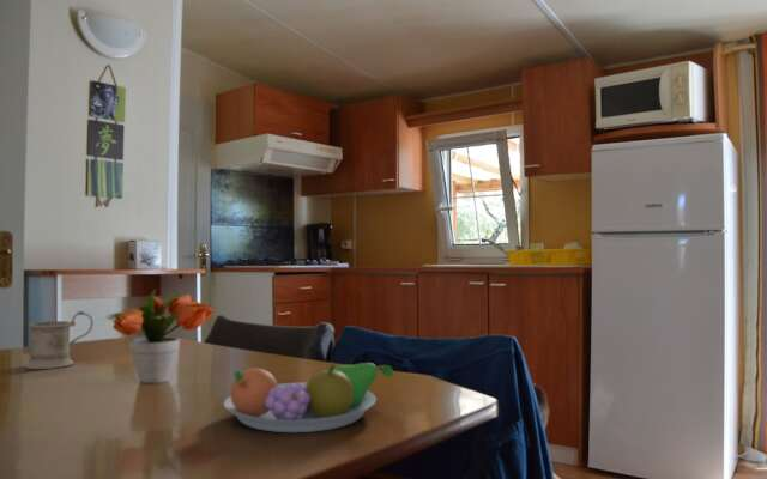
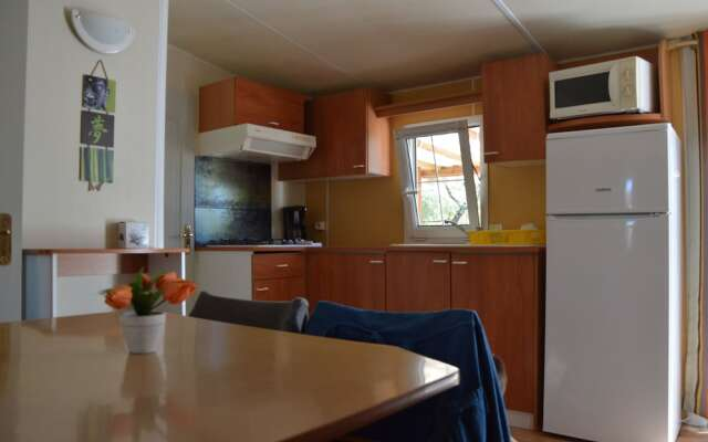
- fruit bowl [222,362,394,433]
- mug [24,310,95,370]
